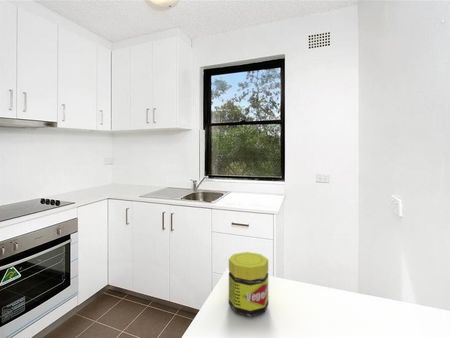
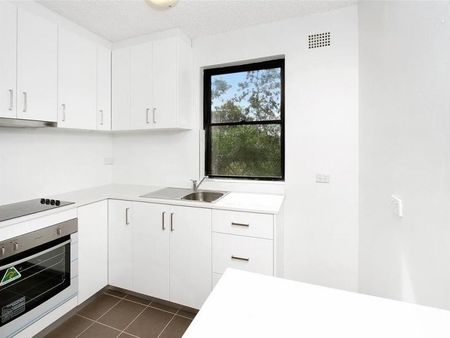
- jar [228,251,269,317]
